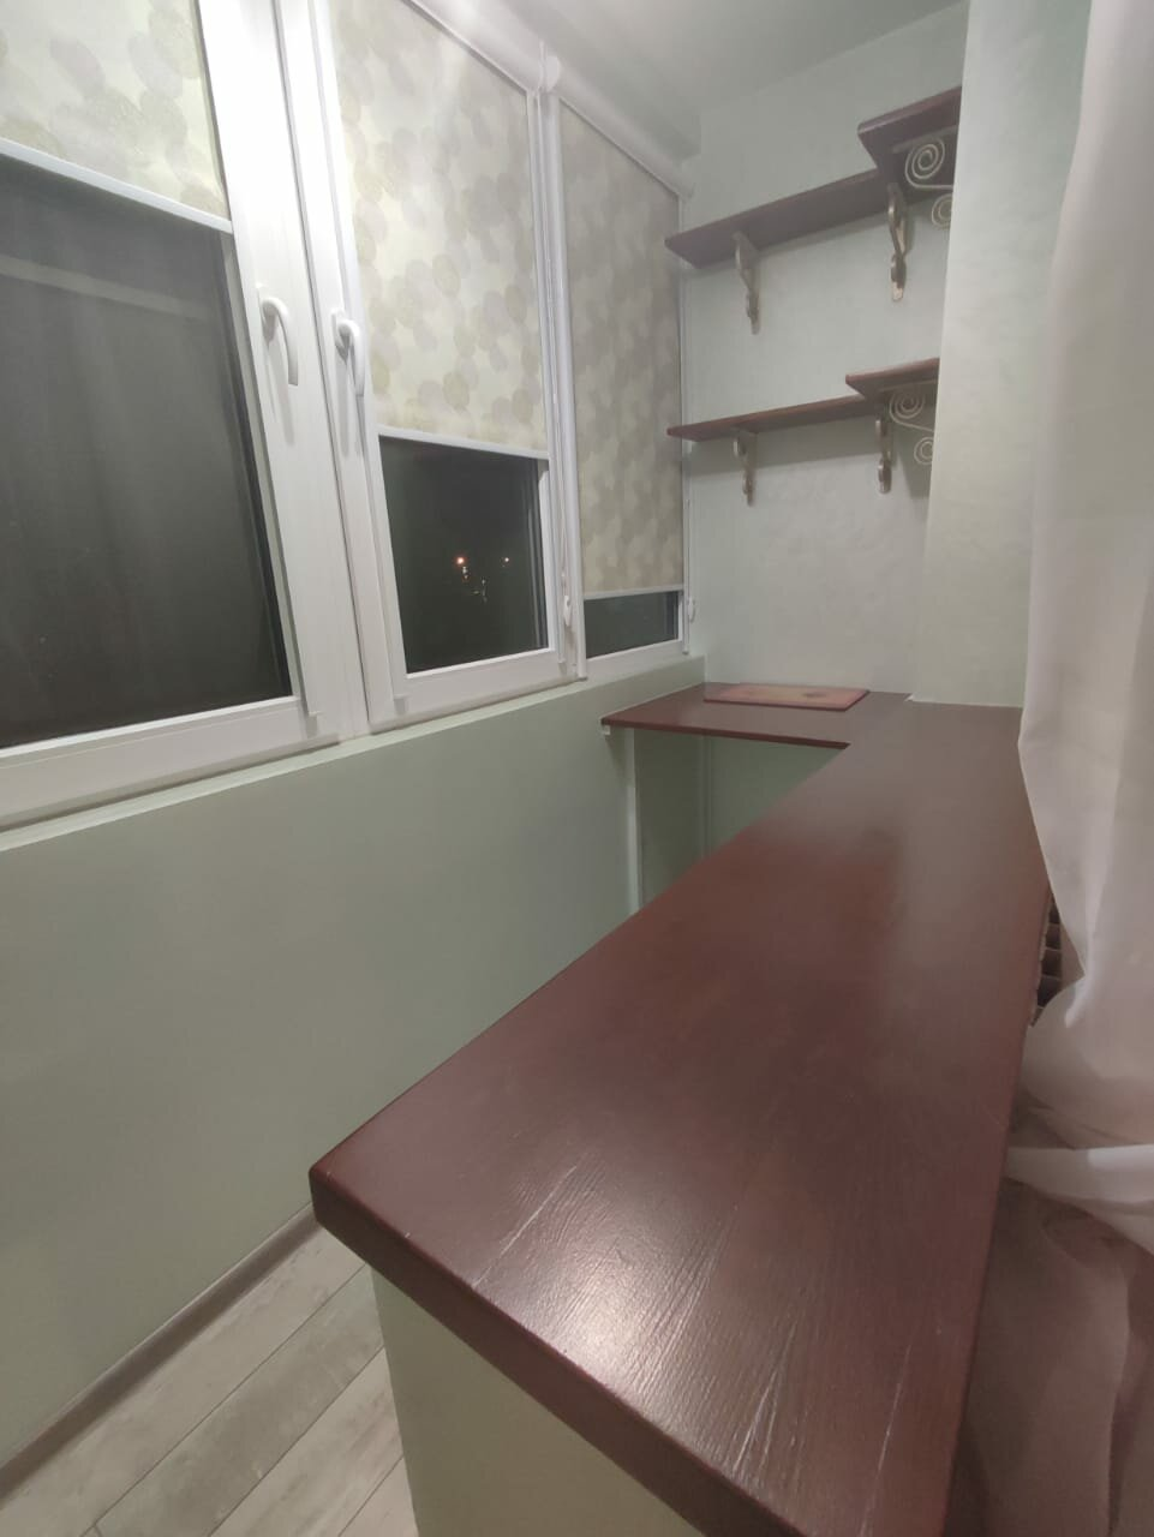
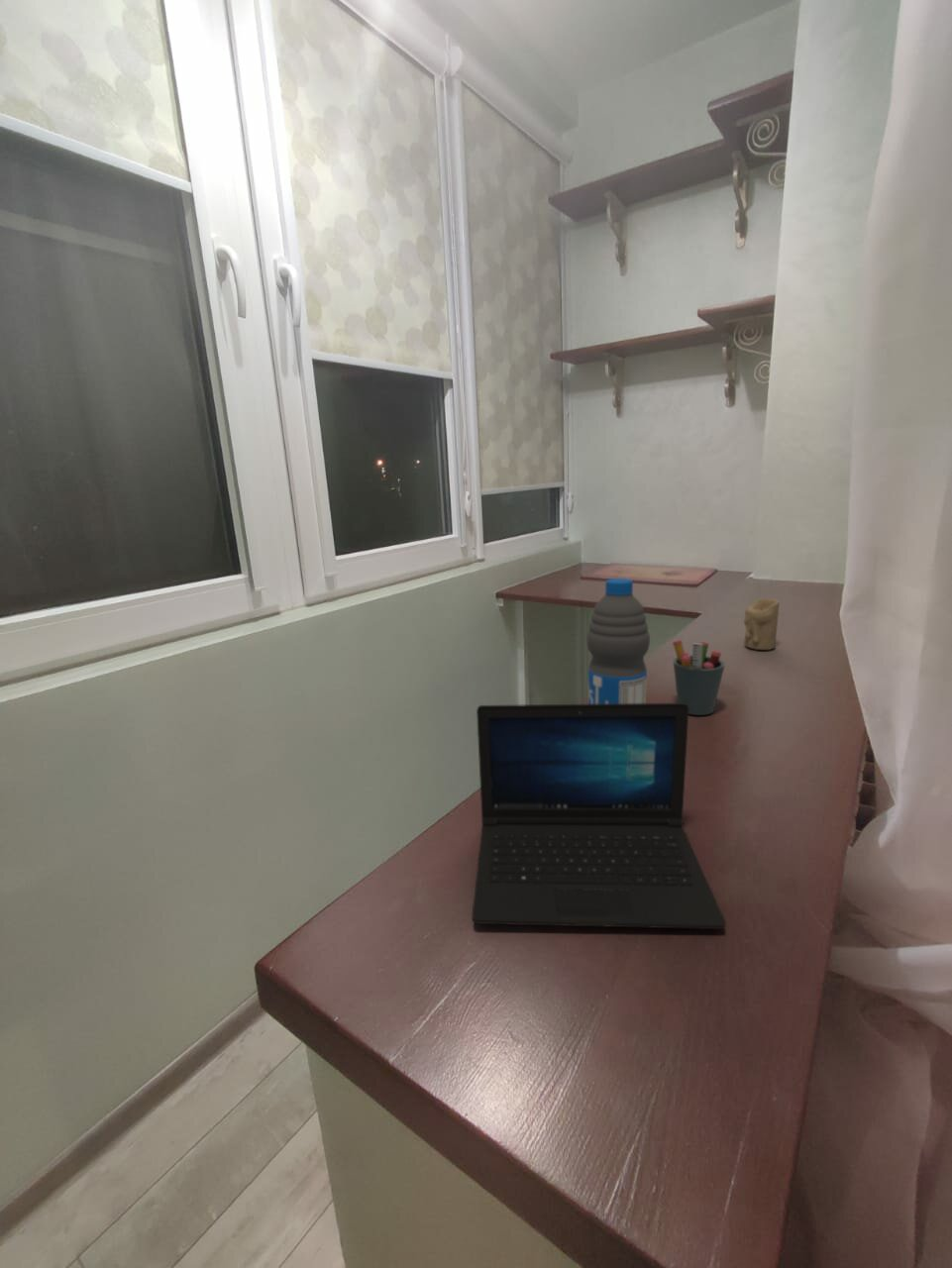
+ water bottle [585,578,651,704]
+ laptop [471,702,727,930]
+ pen holder [672,639,726,716]
+ candle [743,597,781,651]
